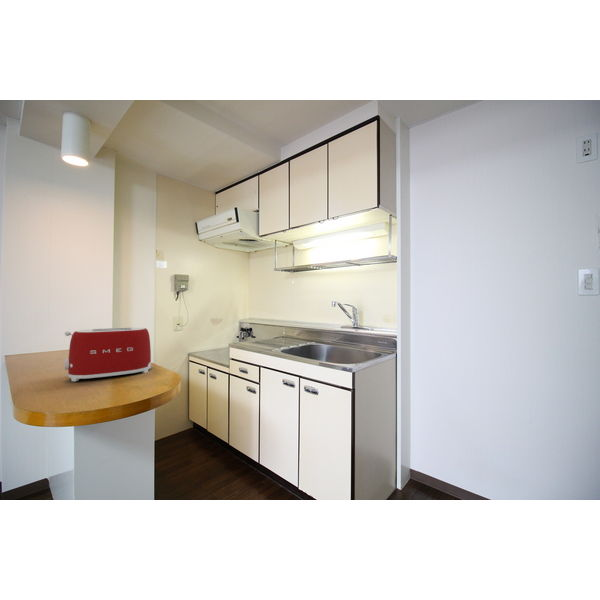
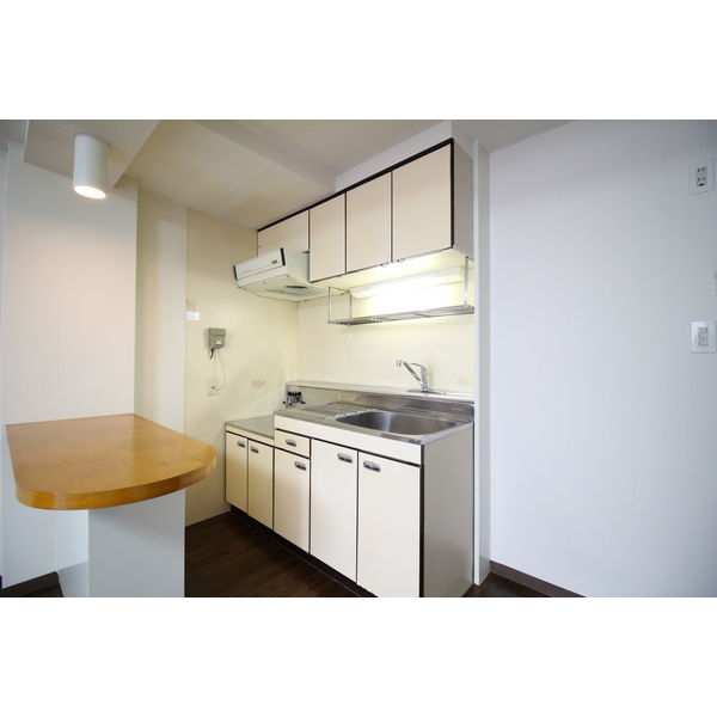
- toaster [64,326,152,382]
